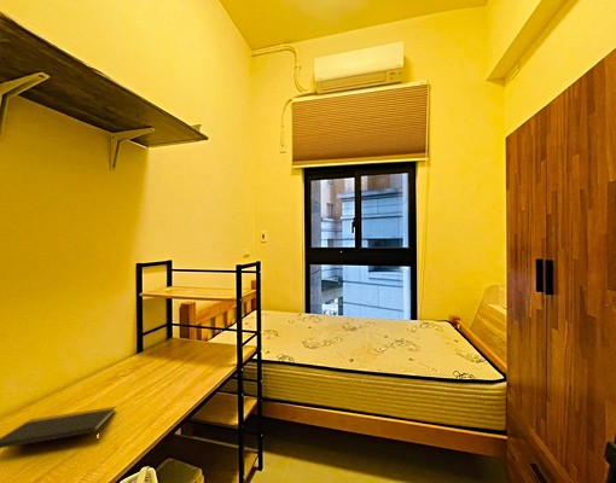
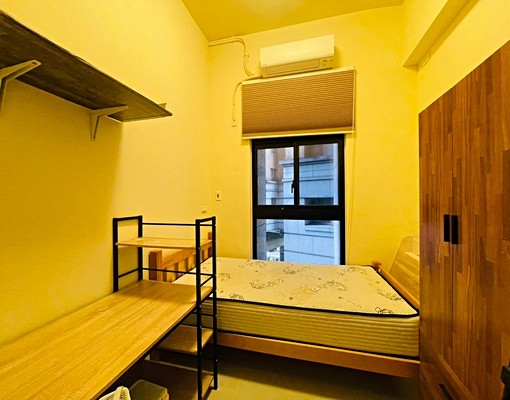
- notepad [0,406,117,449]
